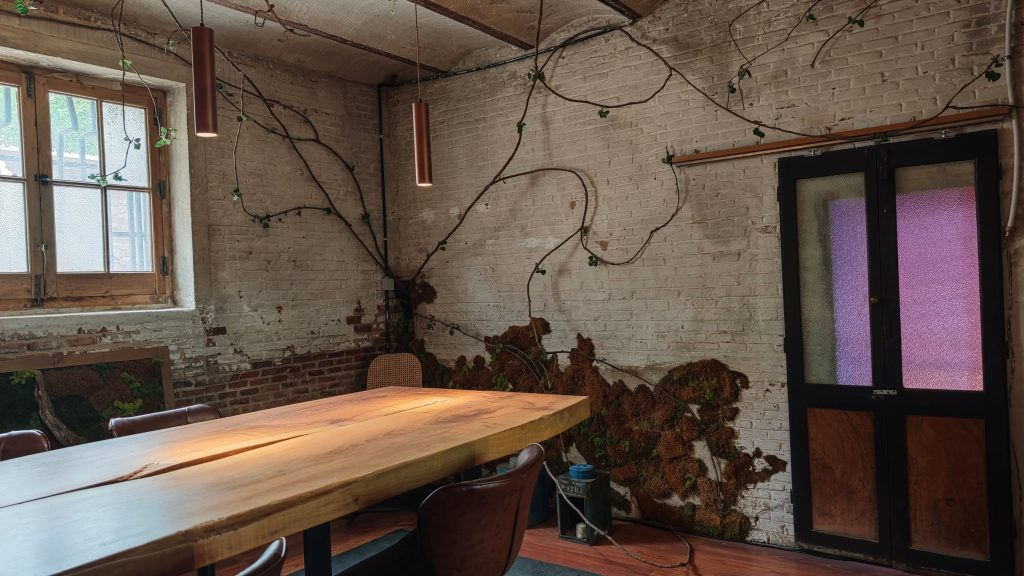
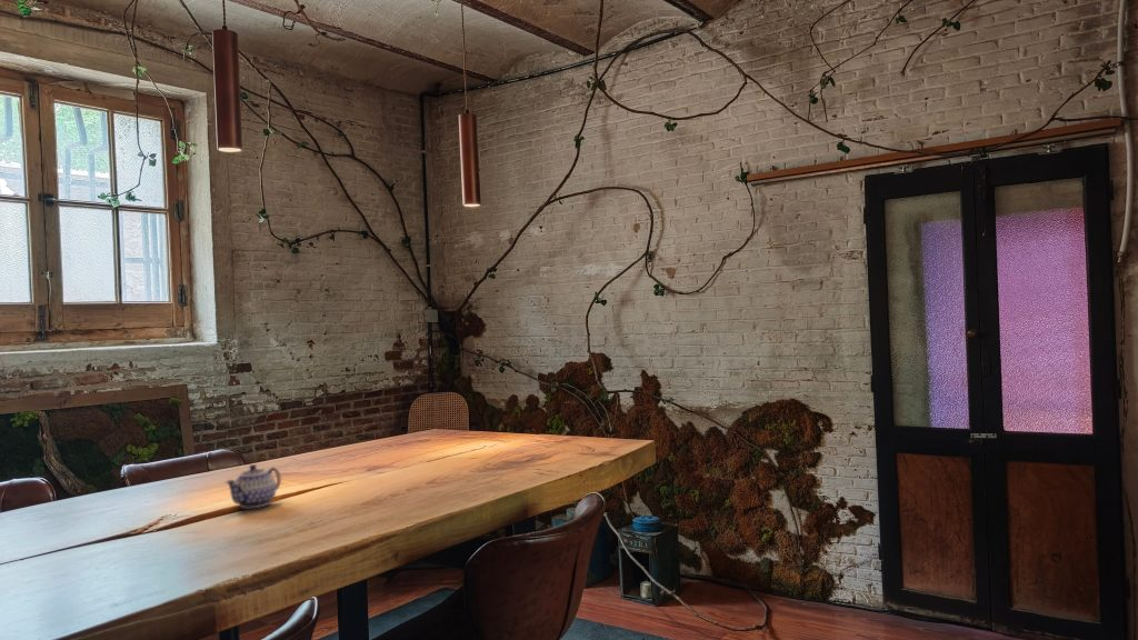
+ teapot [224,463,282,509]
